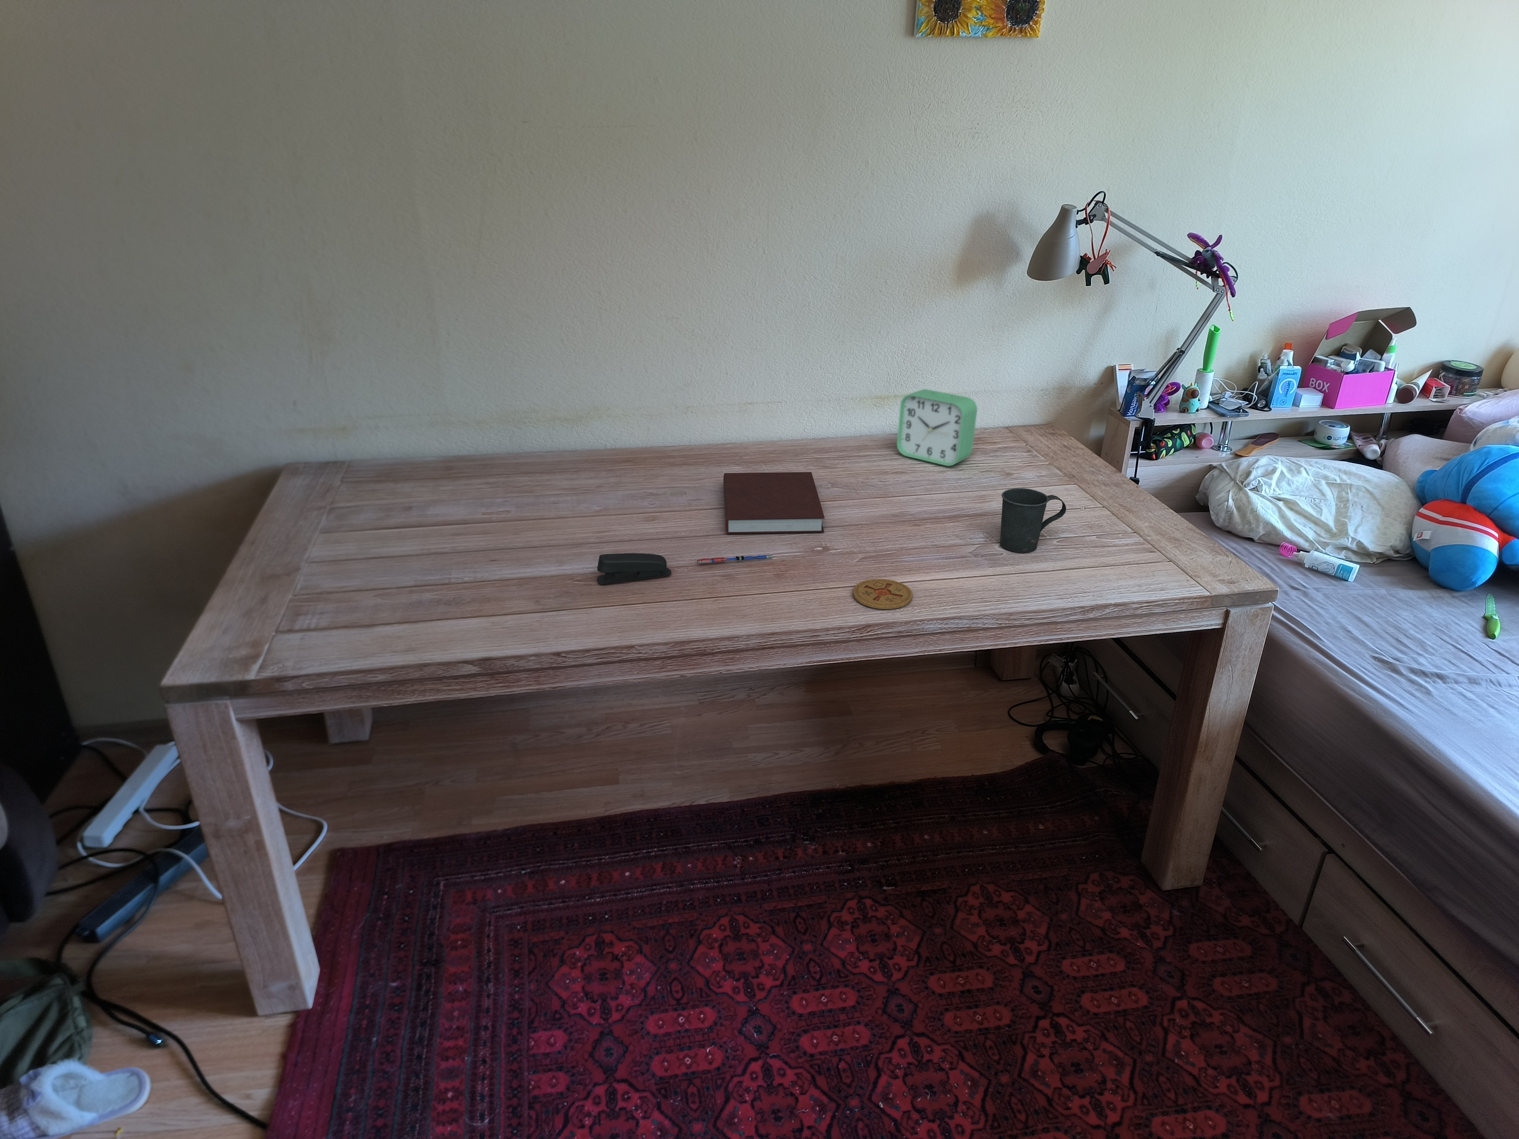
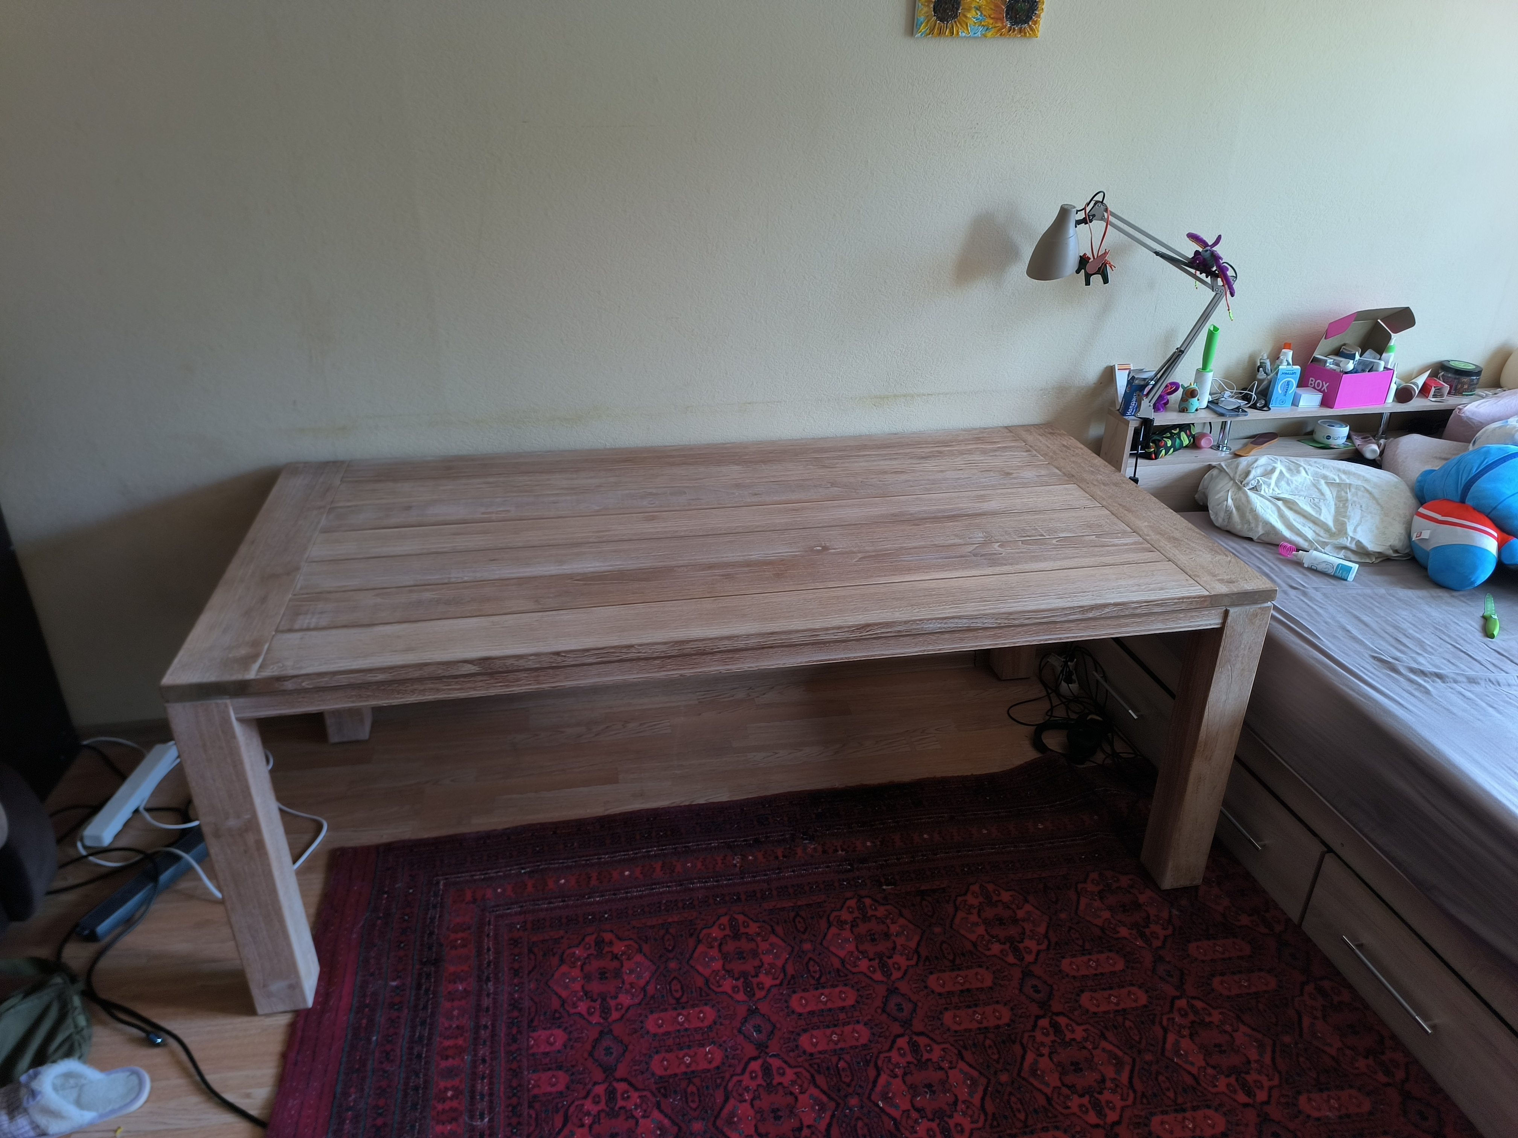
- stapler [597,553,672,585]
- notebook [722,471,825,534]
- alarm clock [896,389,977,467]
- pen [696,555,773,565]
- mug [1000,488,1067,553]
- coaster [853,579,913,610]
